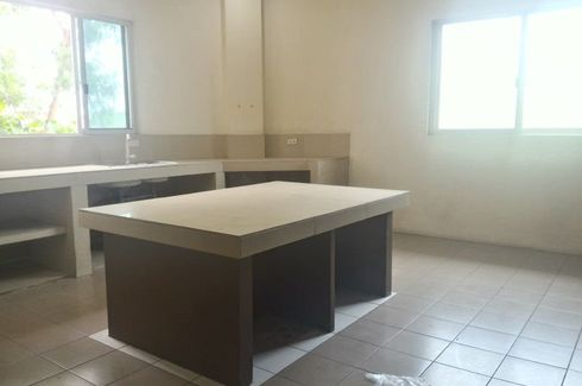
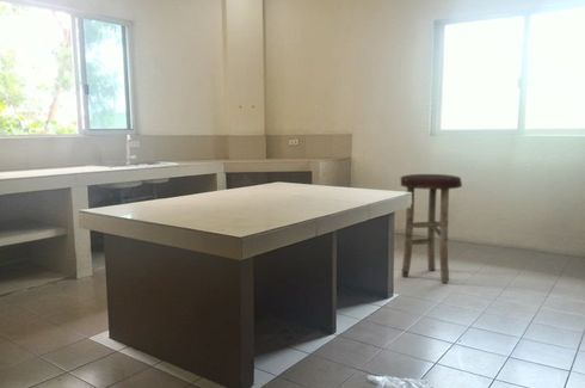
+ stool [399,173,463,284]
